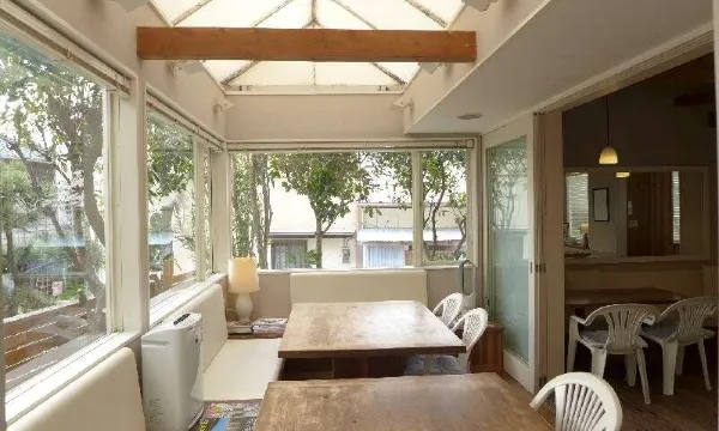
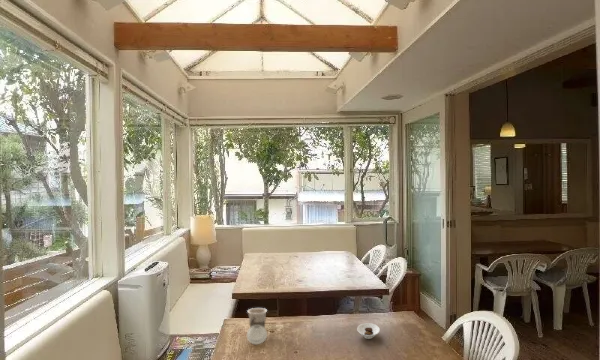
+ cup [246,307,268,346]
+ saucer [356,322,381,340]
